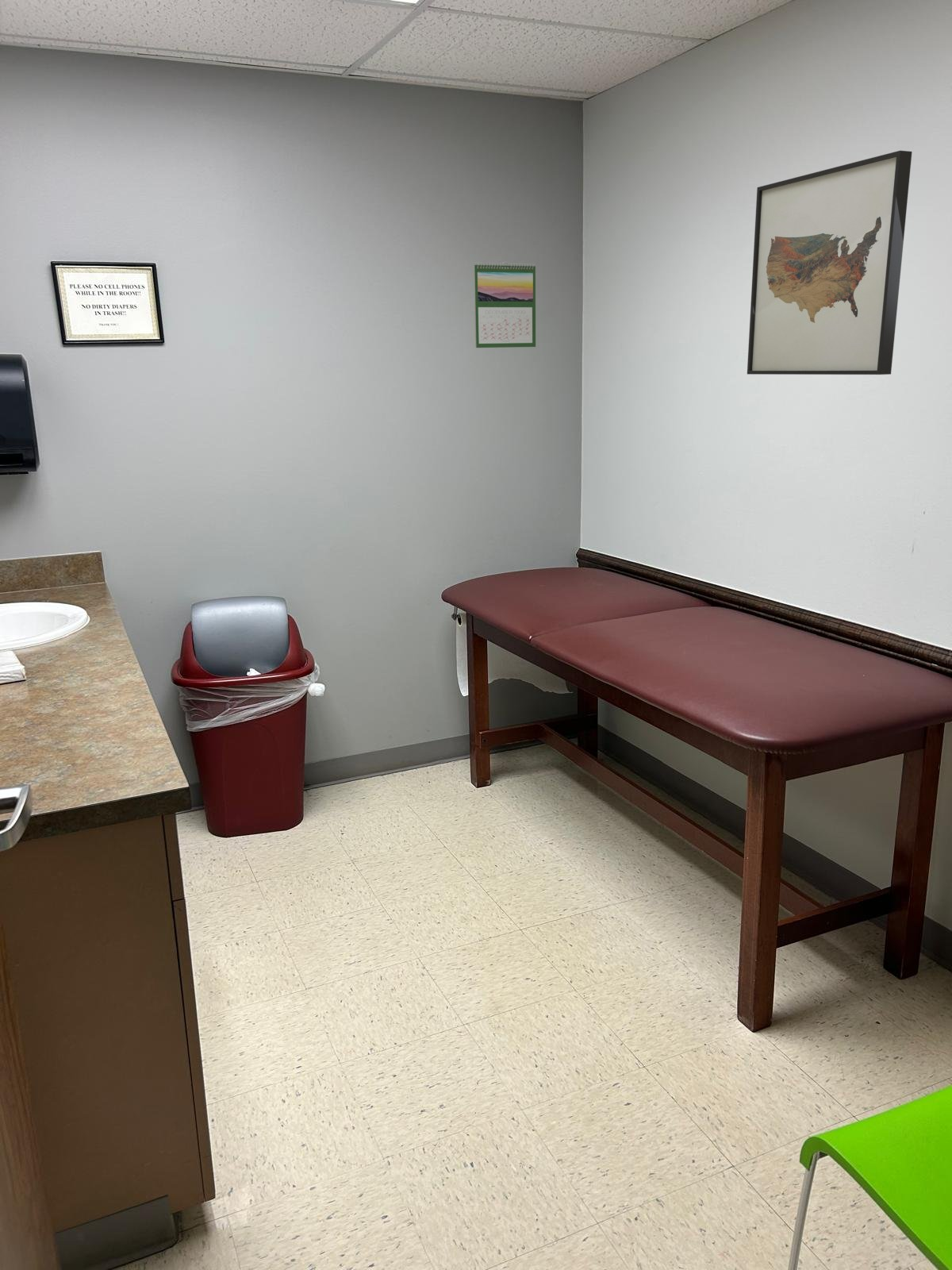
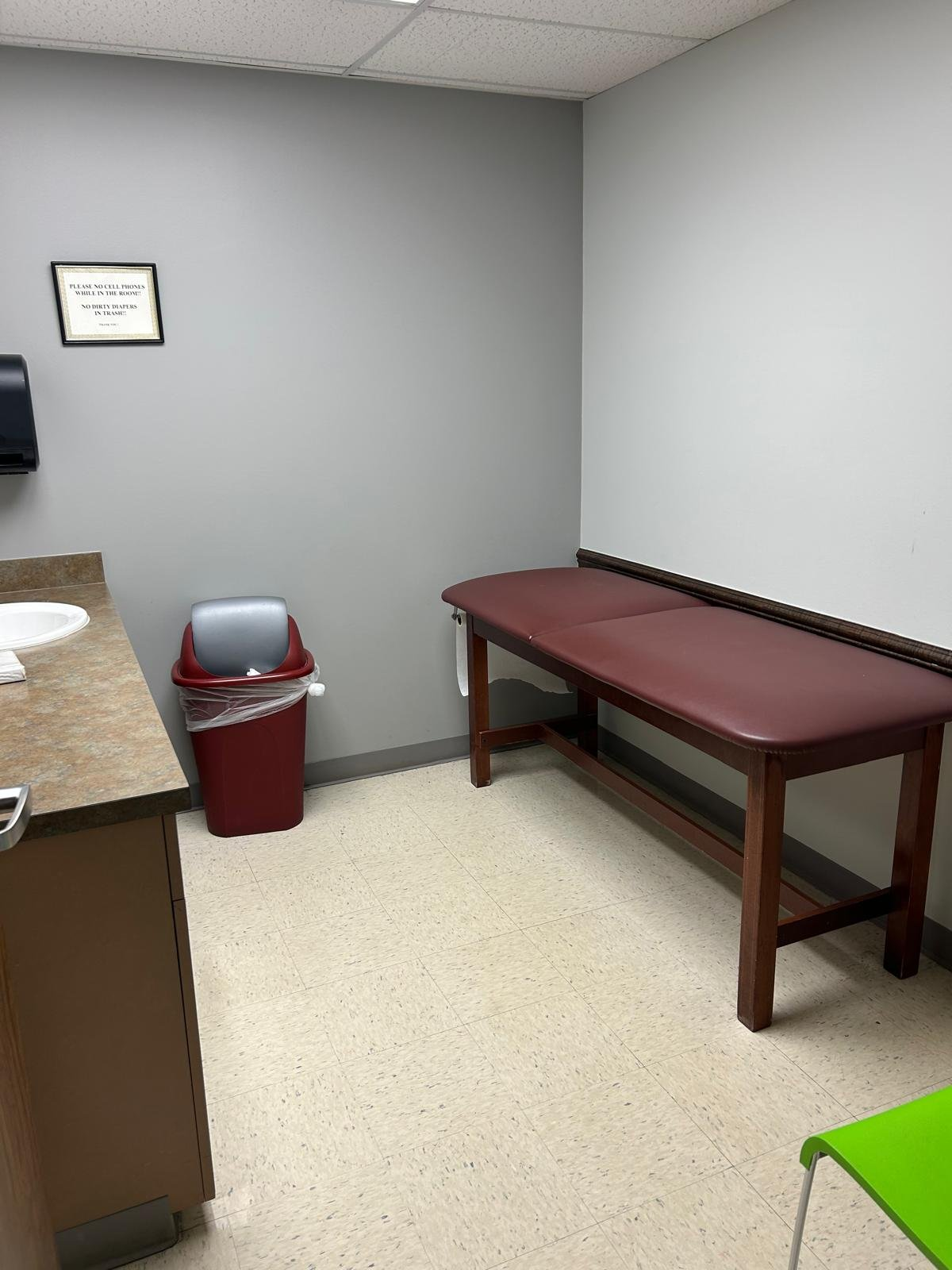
- wall art [747,150,912,375]
- calendar [473,261,536,348]
